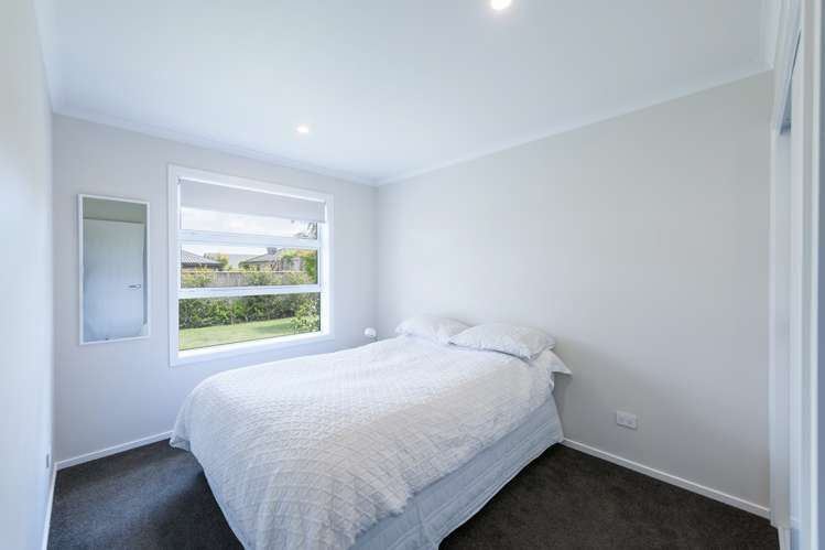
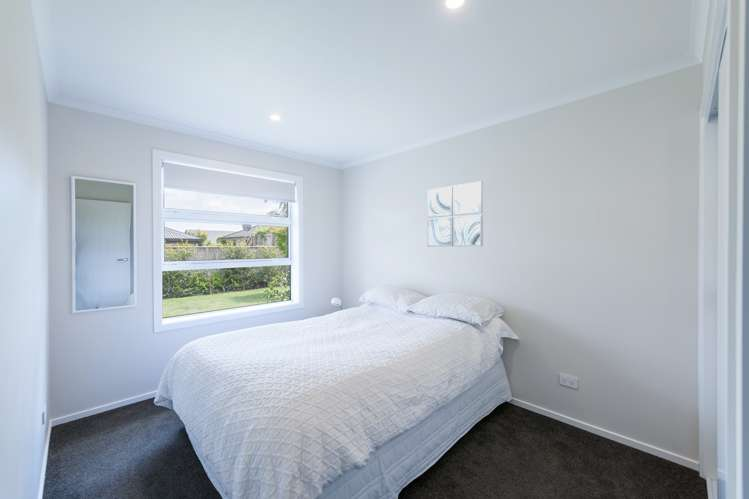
+ wall art [426,180,484,248]
